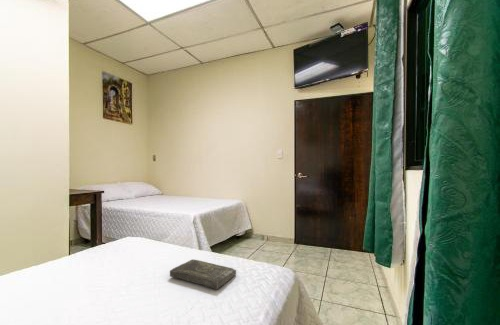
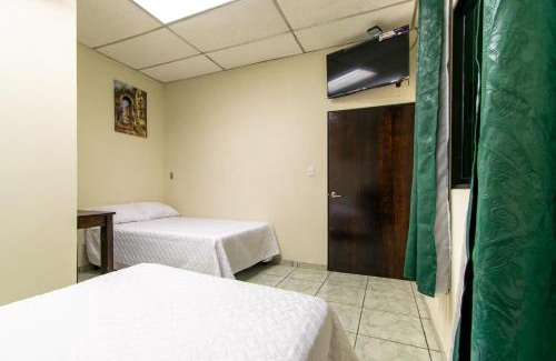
- book [169,258,237,290]
